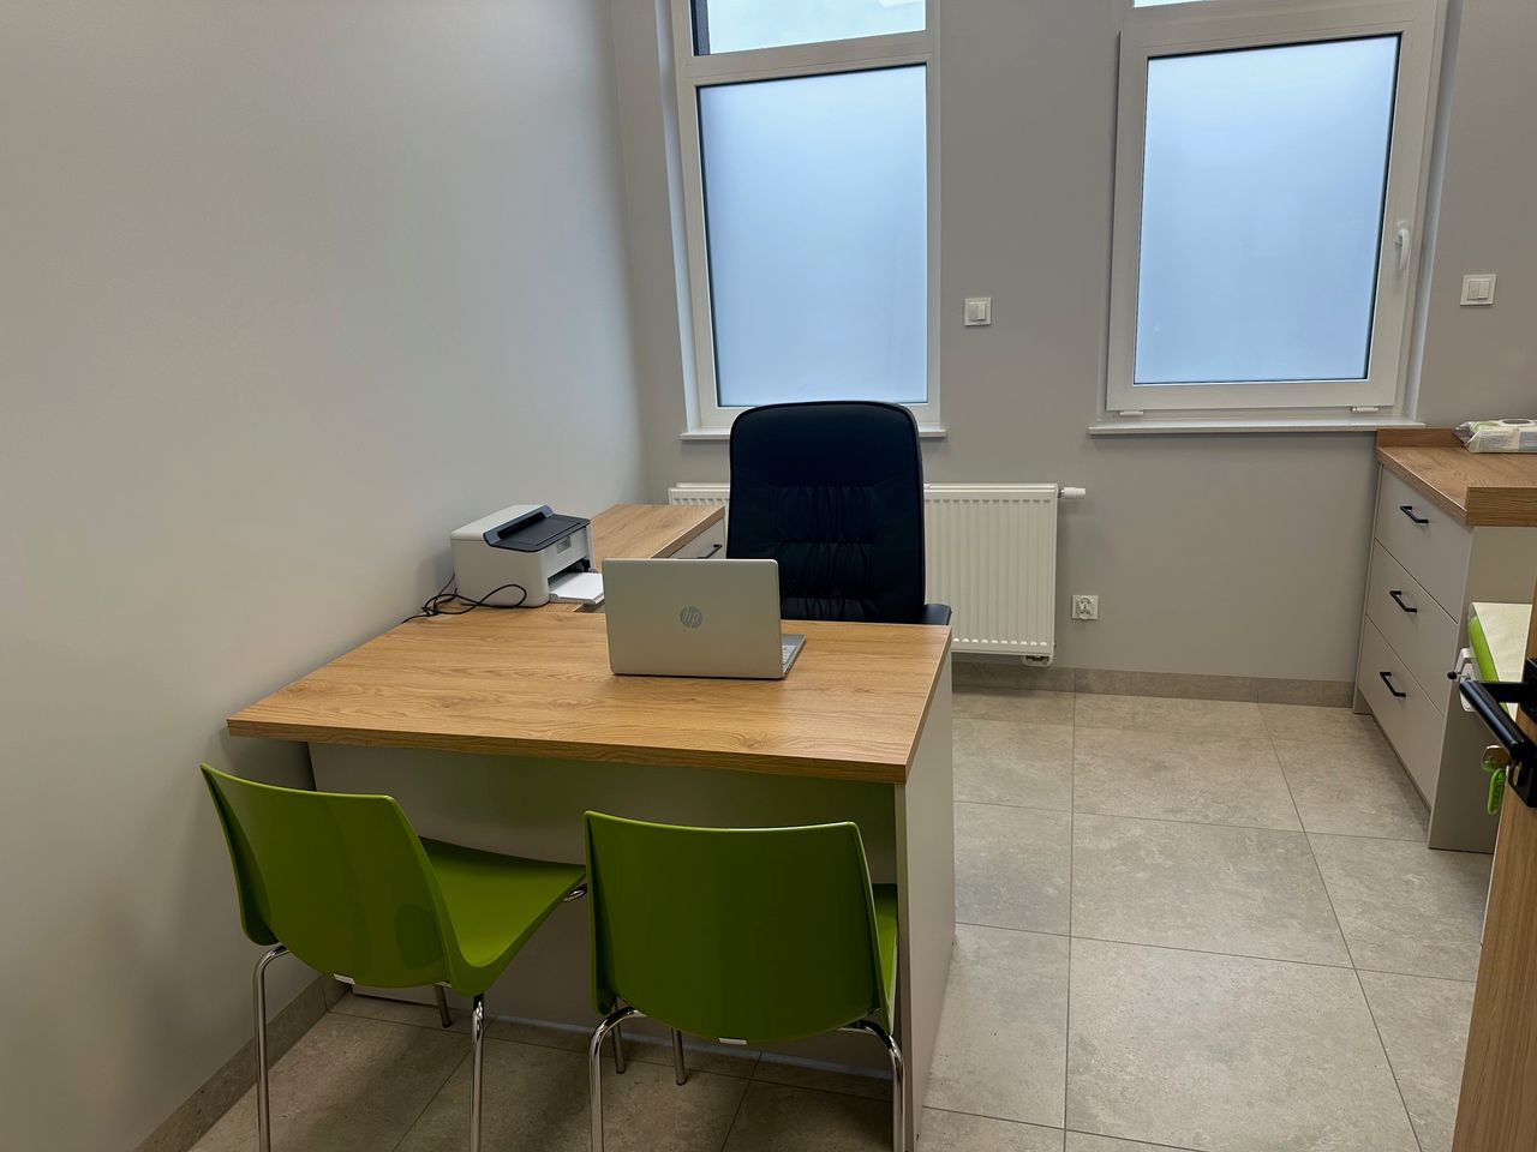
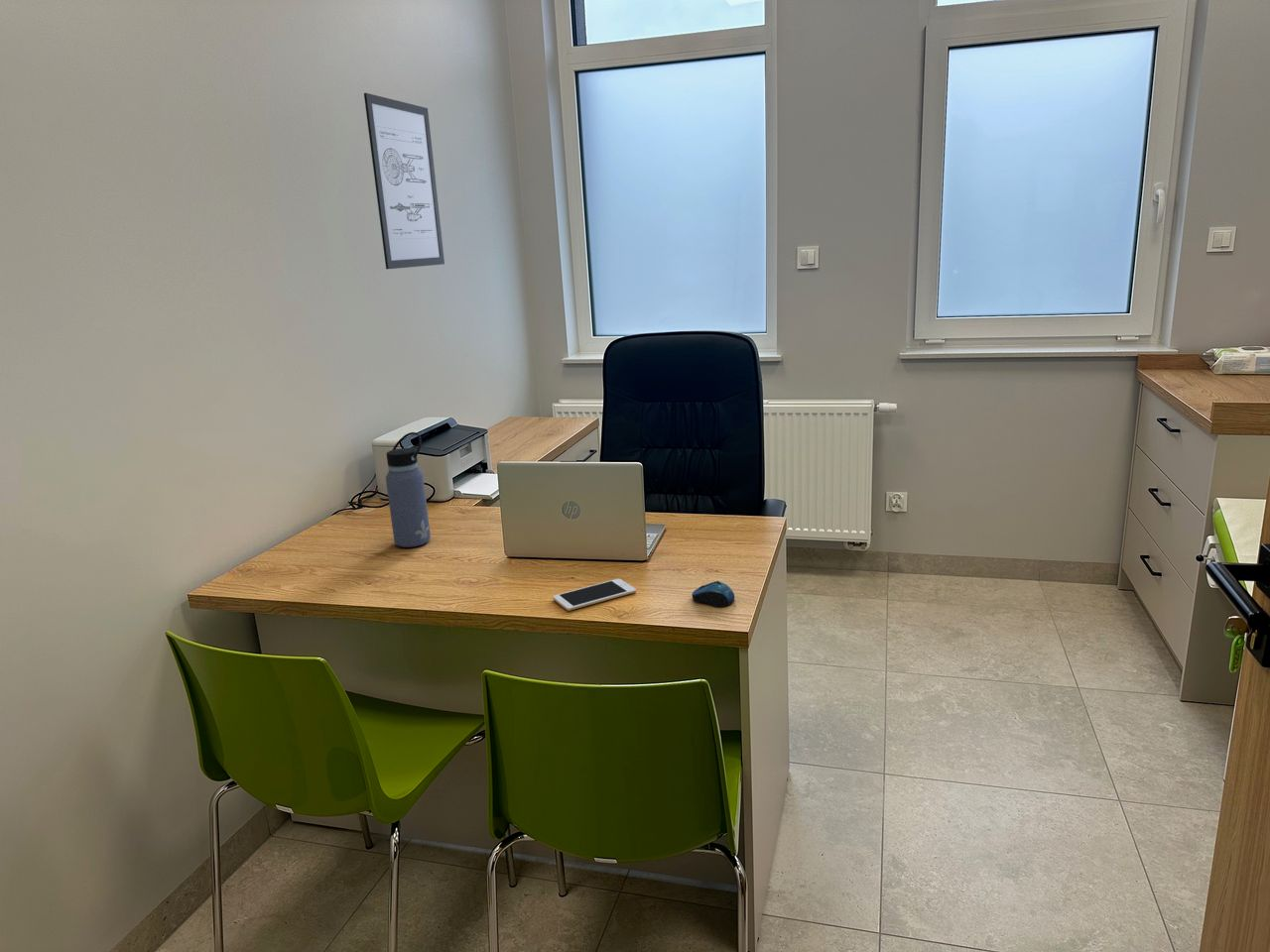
+ water bottle [385,431,432,548]
+ computer mouse [692,580,735,608]
+ cell phone [552,578,637,612]
+ wall art [363,92,445,270]
